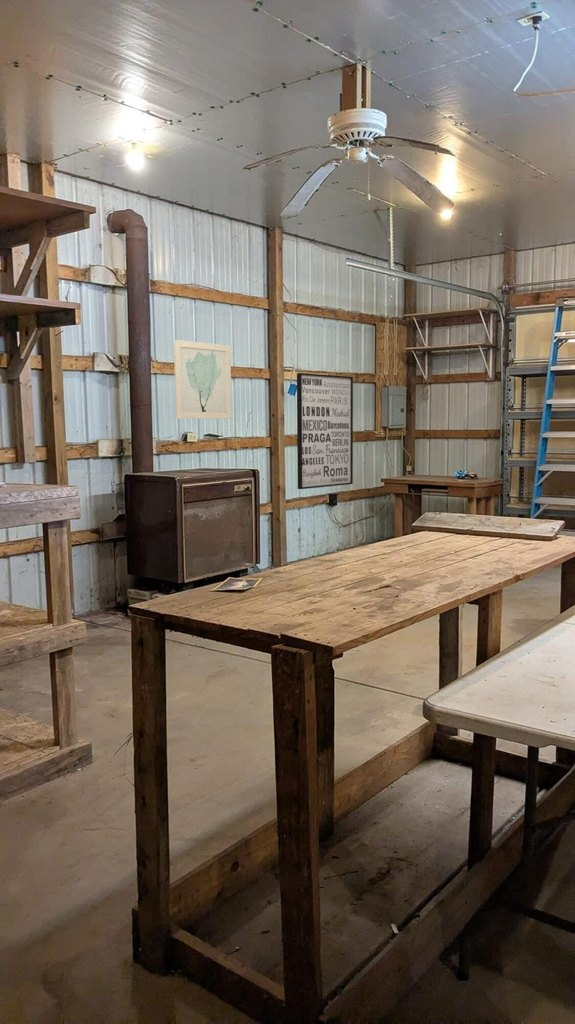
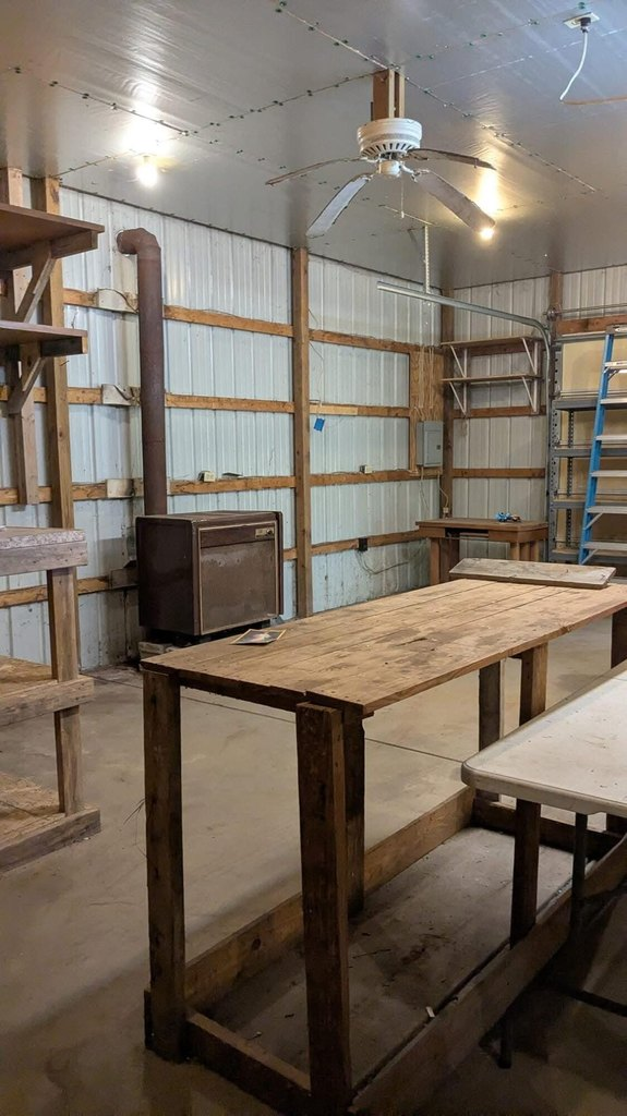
- wall art [296,372,354,490]
- wall art [173,339,233,420]
